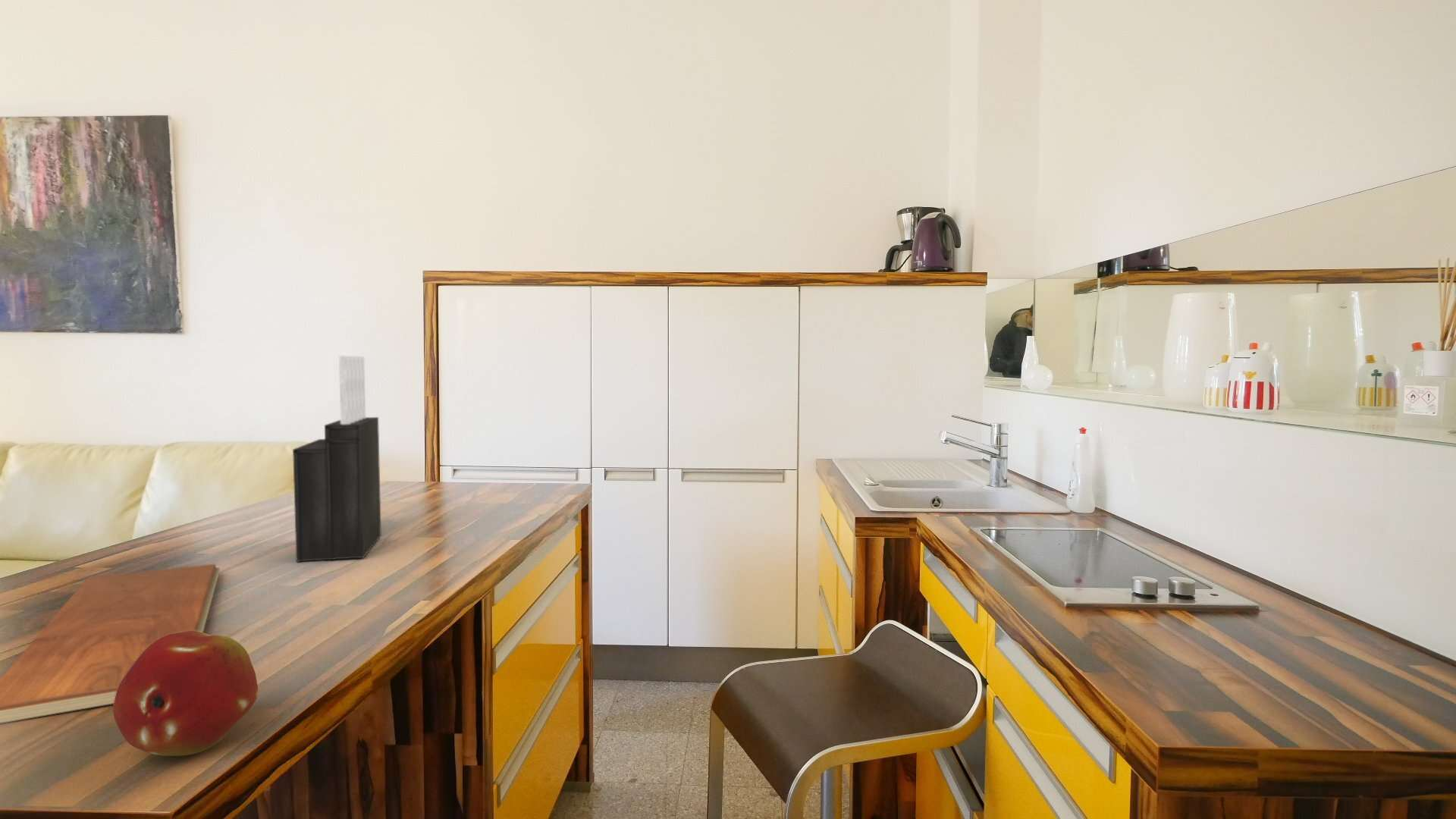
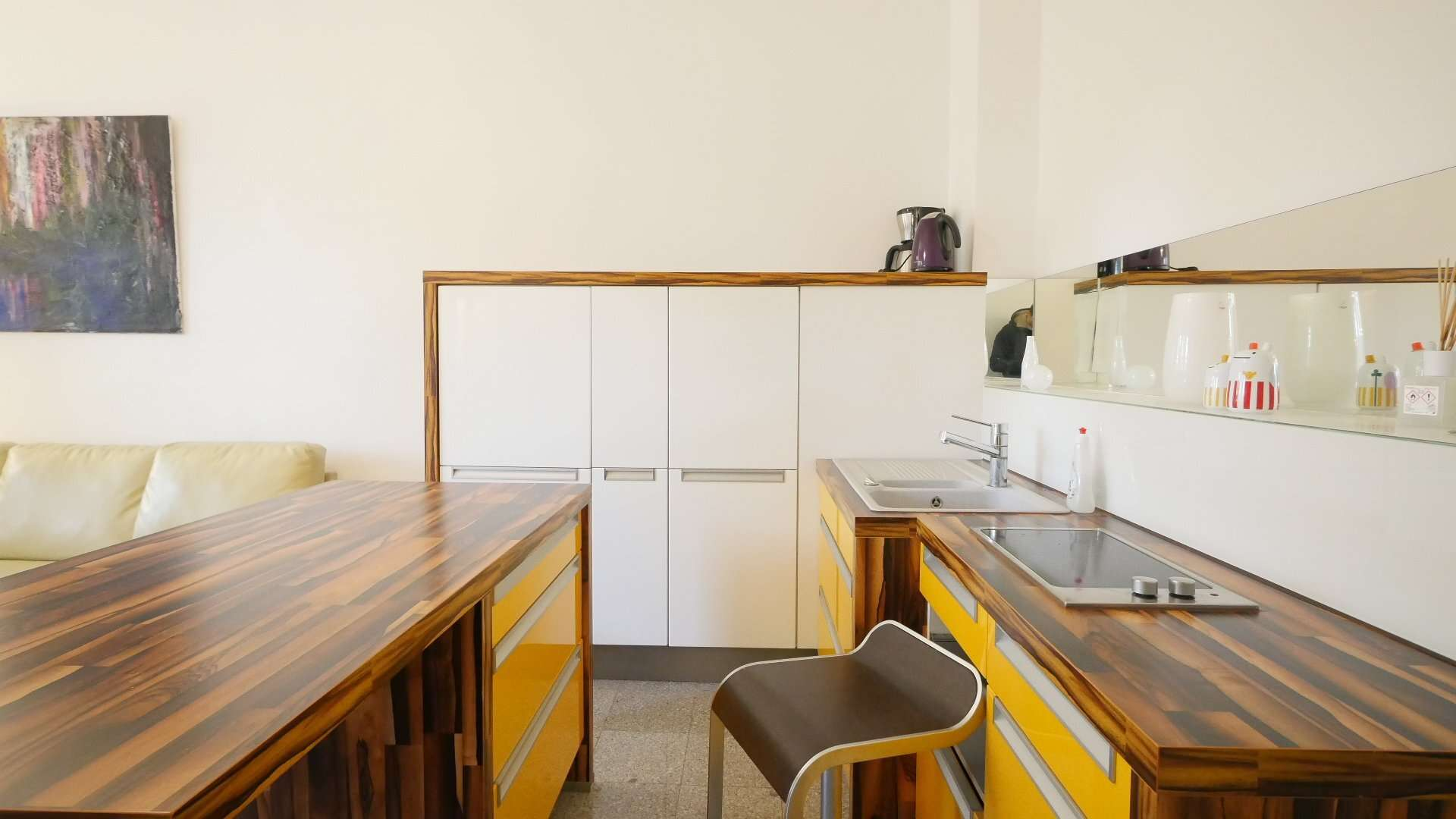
- fruit [112,630,259,757]
- chopping board [0,563,221,724]
- knife block [292,356,382,563]
